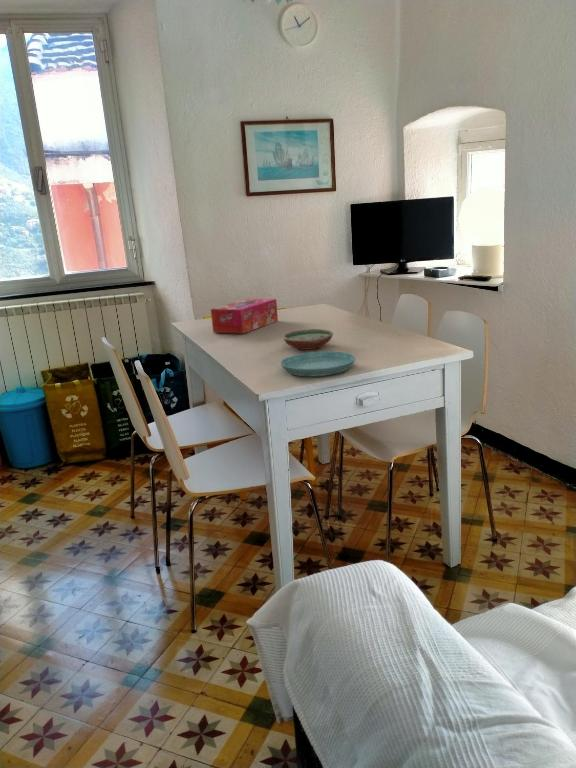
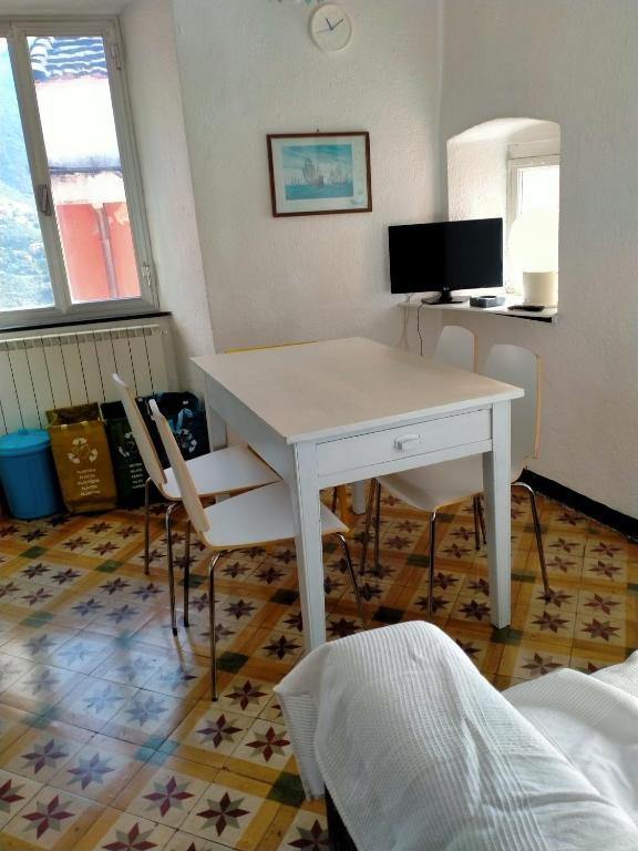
- saucer [280,350,356,377]
- tissue box [210,298,279,335]
- decorative bowl [282,328,334,351]
